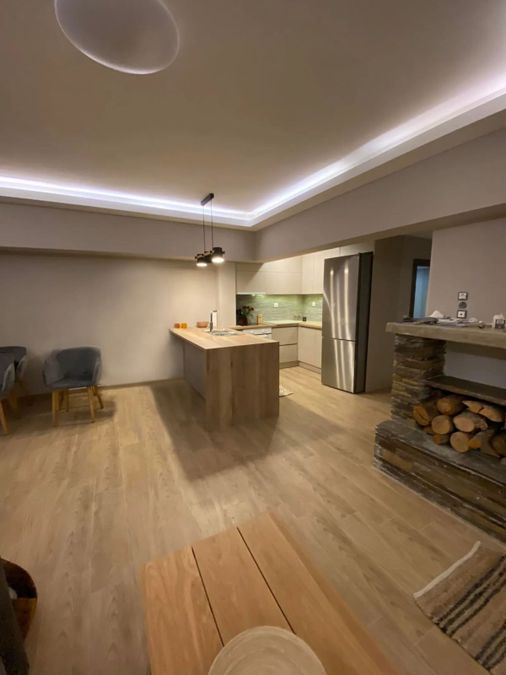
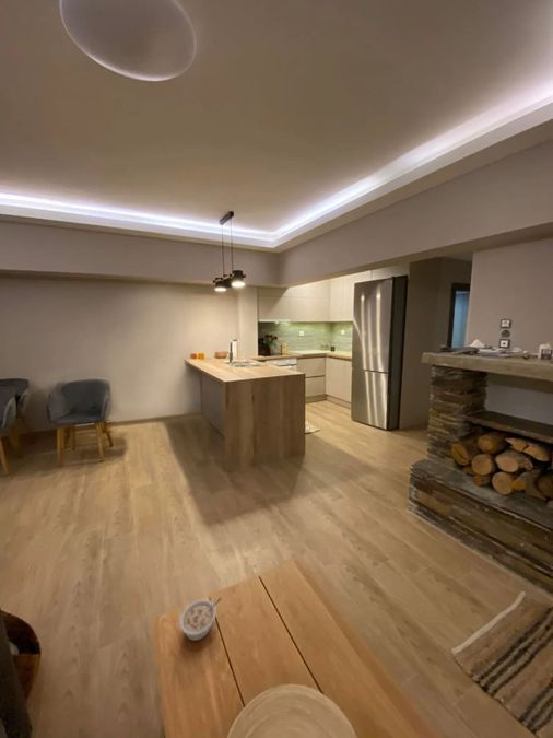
+ legume [178,596,223,642]
